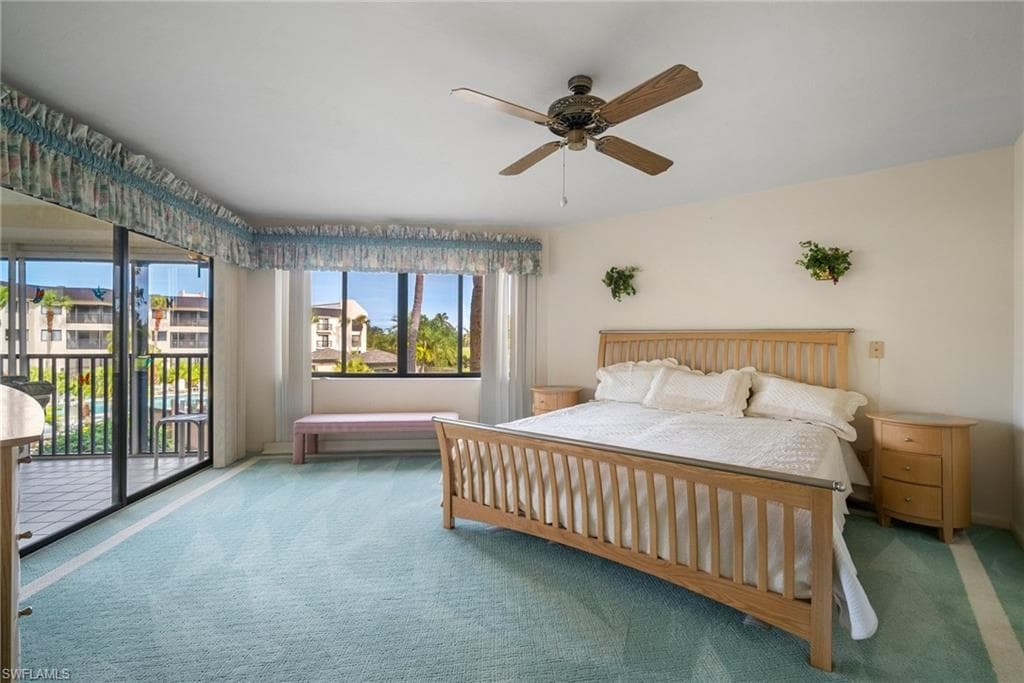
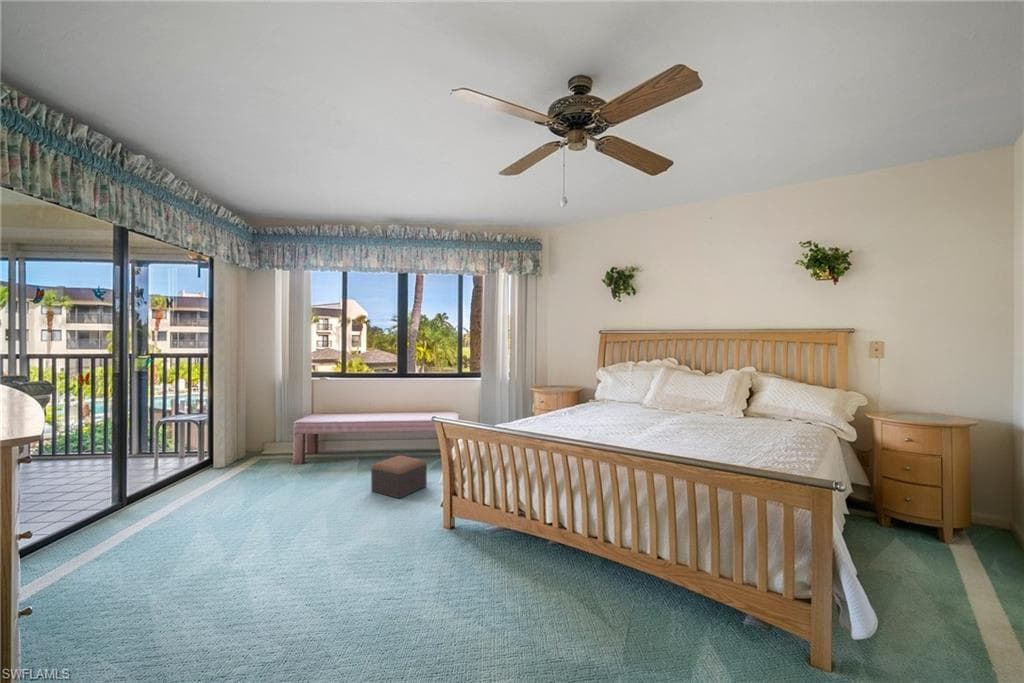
+ footstool [370,454,428,500]
